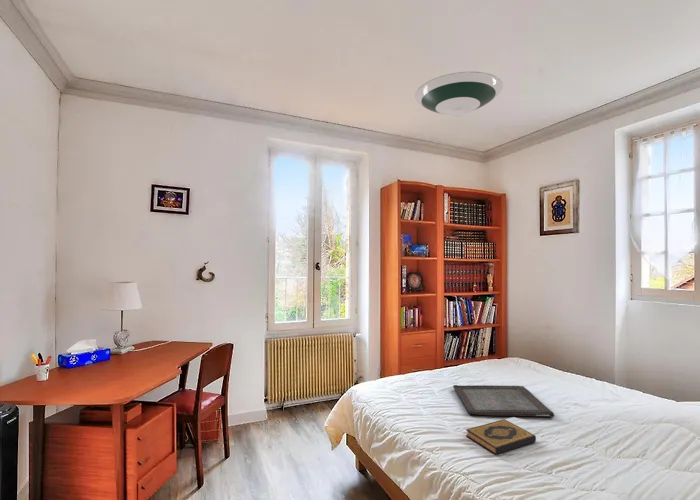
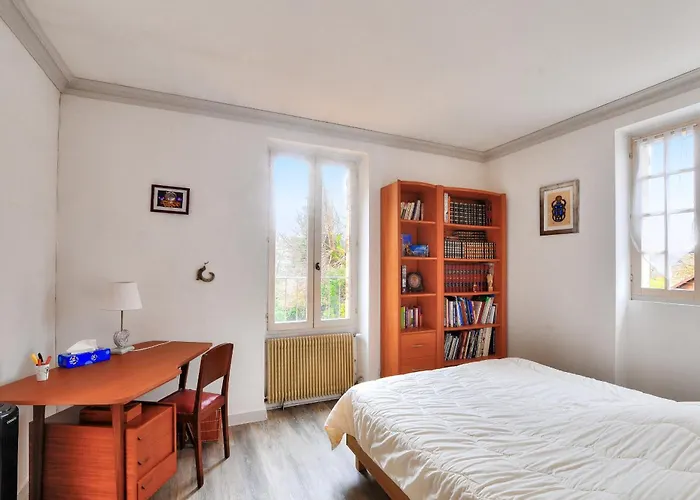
- hardback book [465,418,537,455]
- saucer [414,71,504,117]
- serving tray [452,384,555,418]
